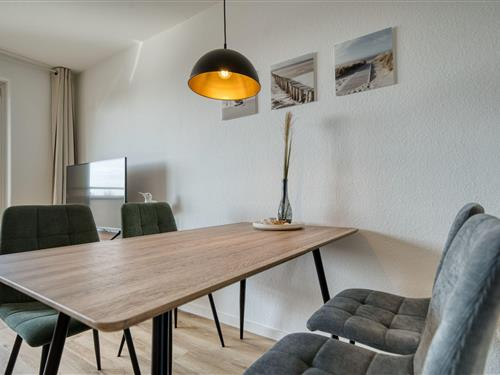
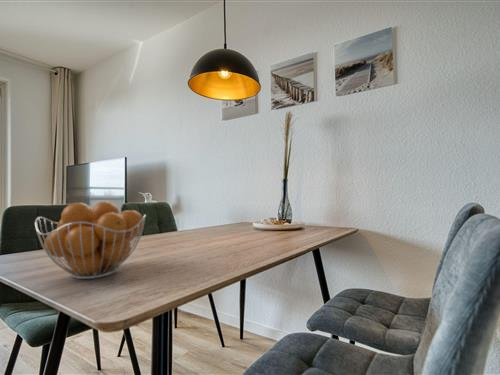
+ fruit basket [34,200,147,280]
